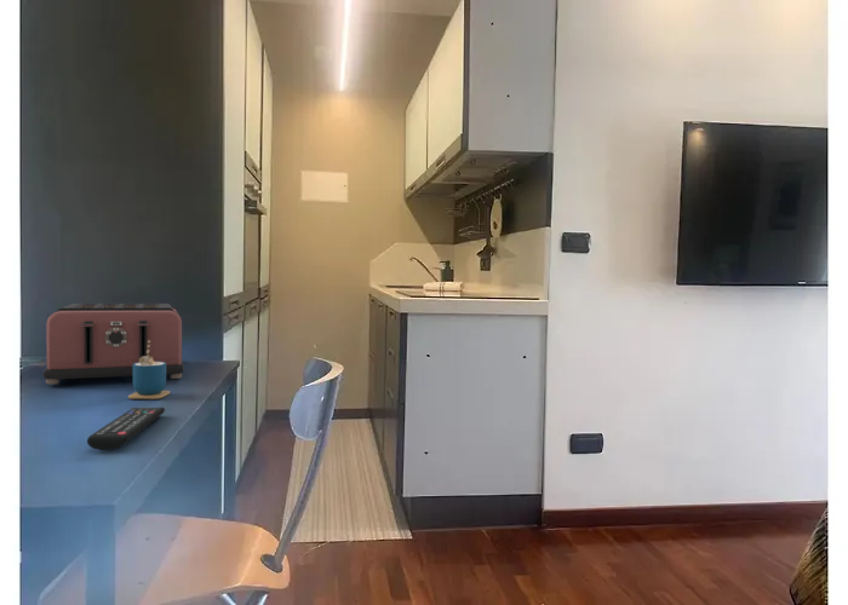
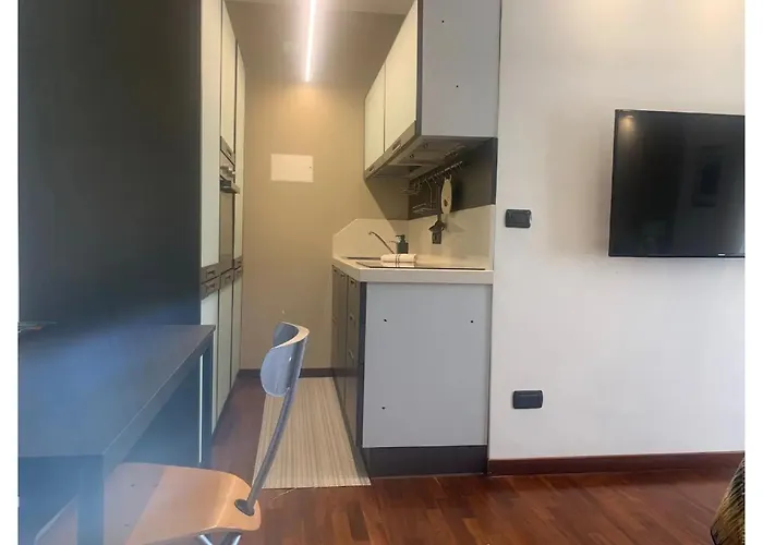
- cup [127,340,171,401]
- remote control [86,407,166,451]
- toaster [42,302,185,386]
